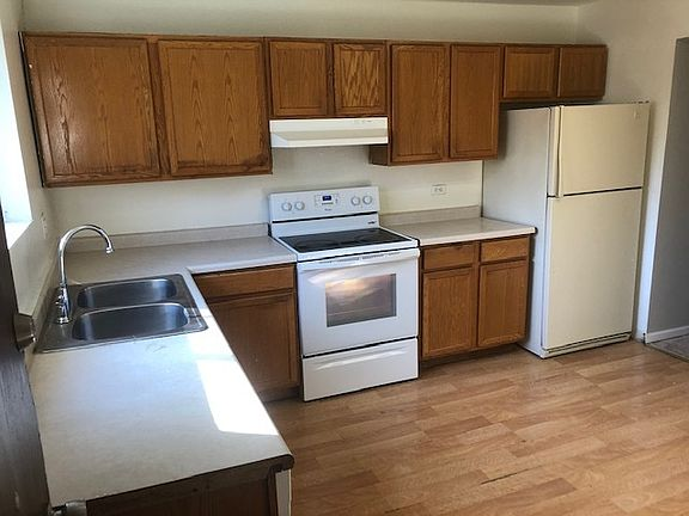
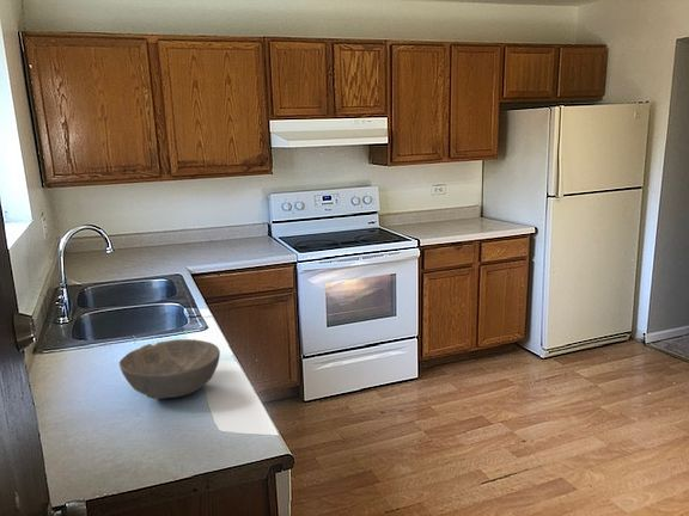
+ bowl [118,338,221,400]
